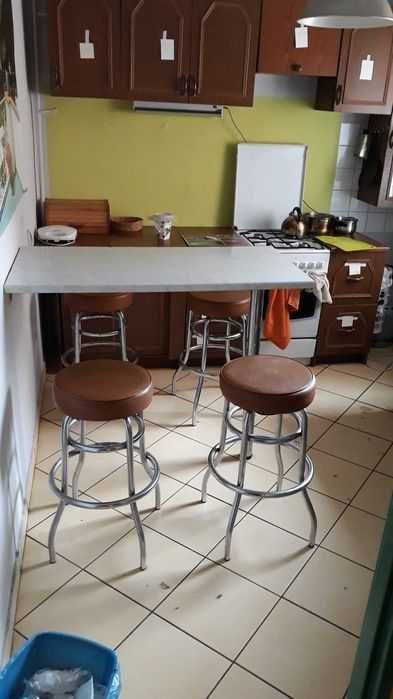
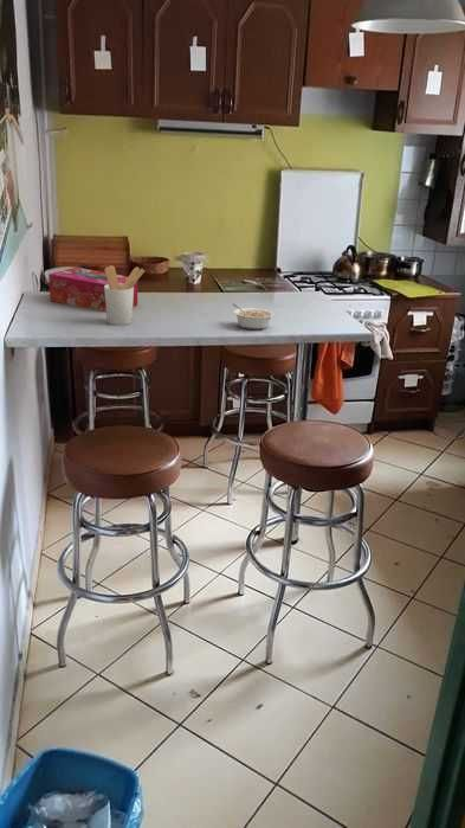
+ utensil holder [104,264,146,327]
+ tissue box [47,267,138,313]
+ legume [231,303,276,330]
